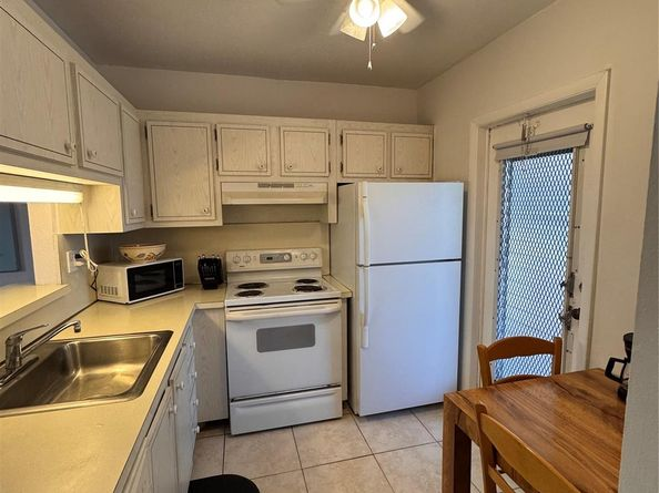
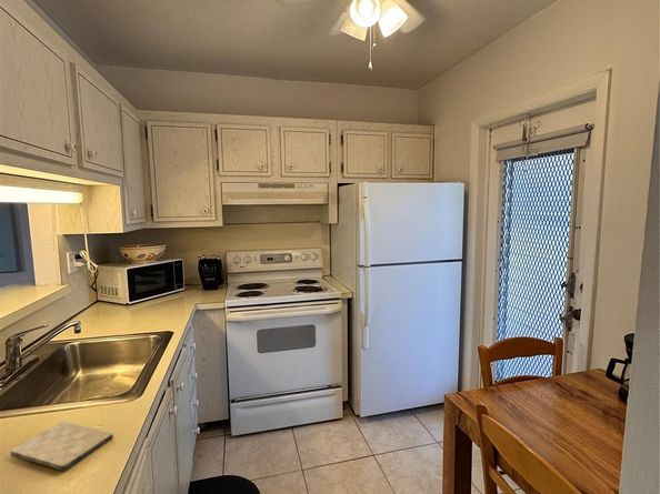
+ cutting board [10,421,114,472]
